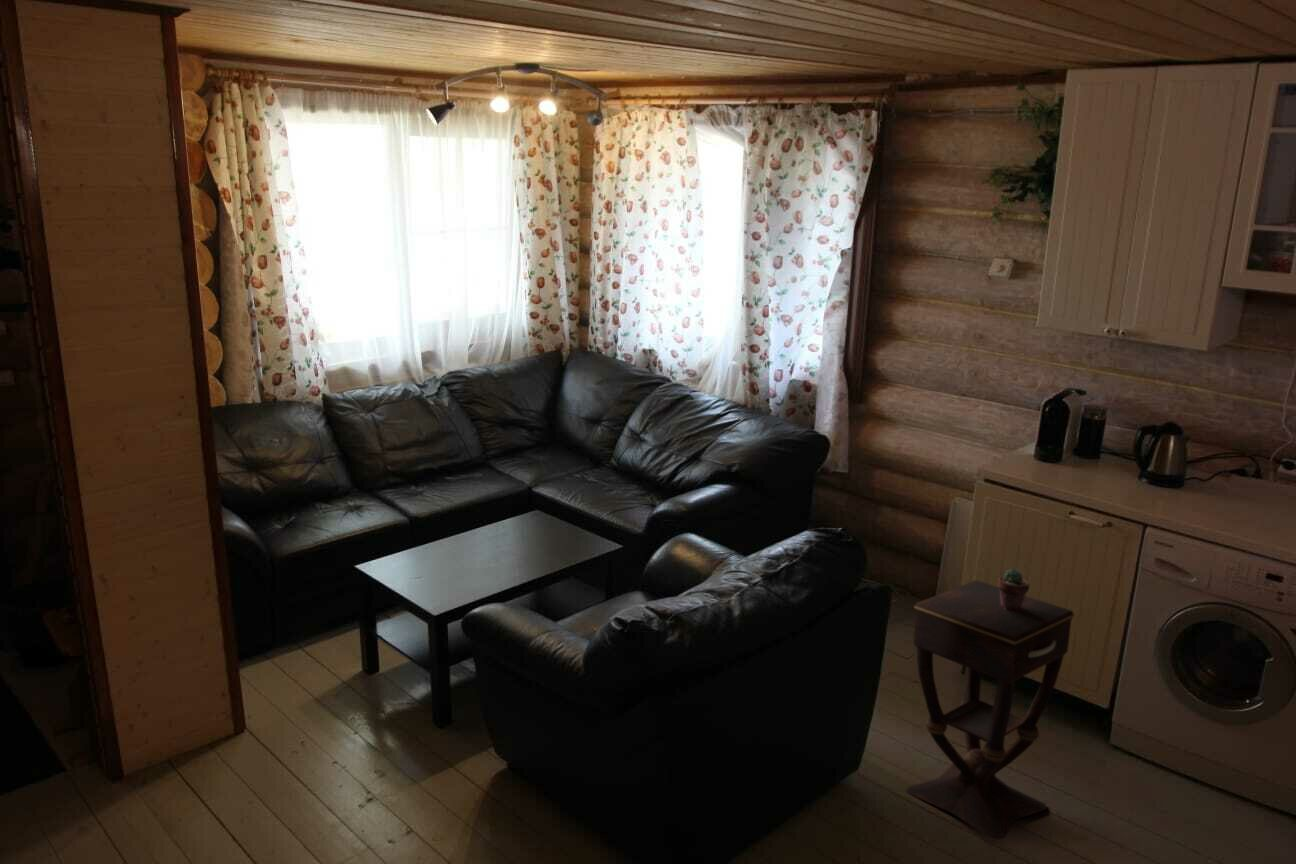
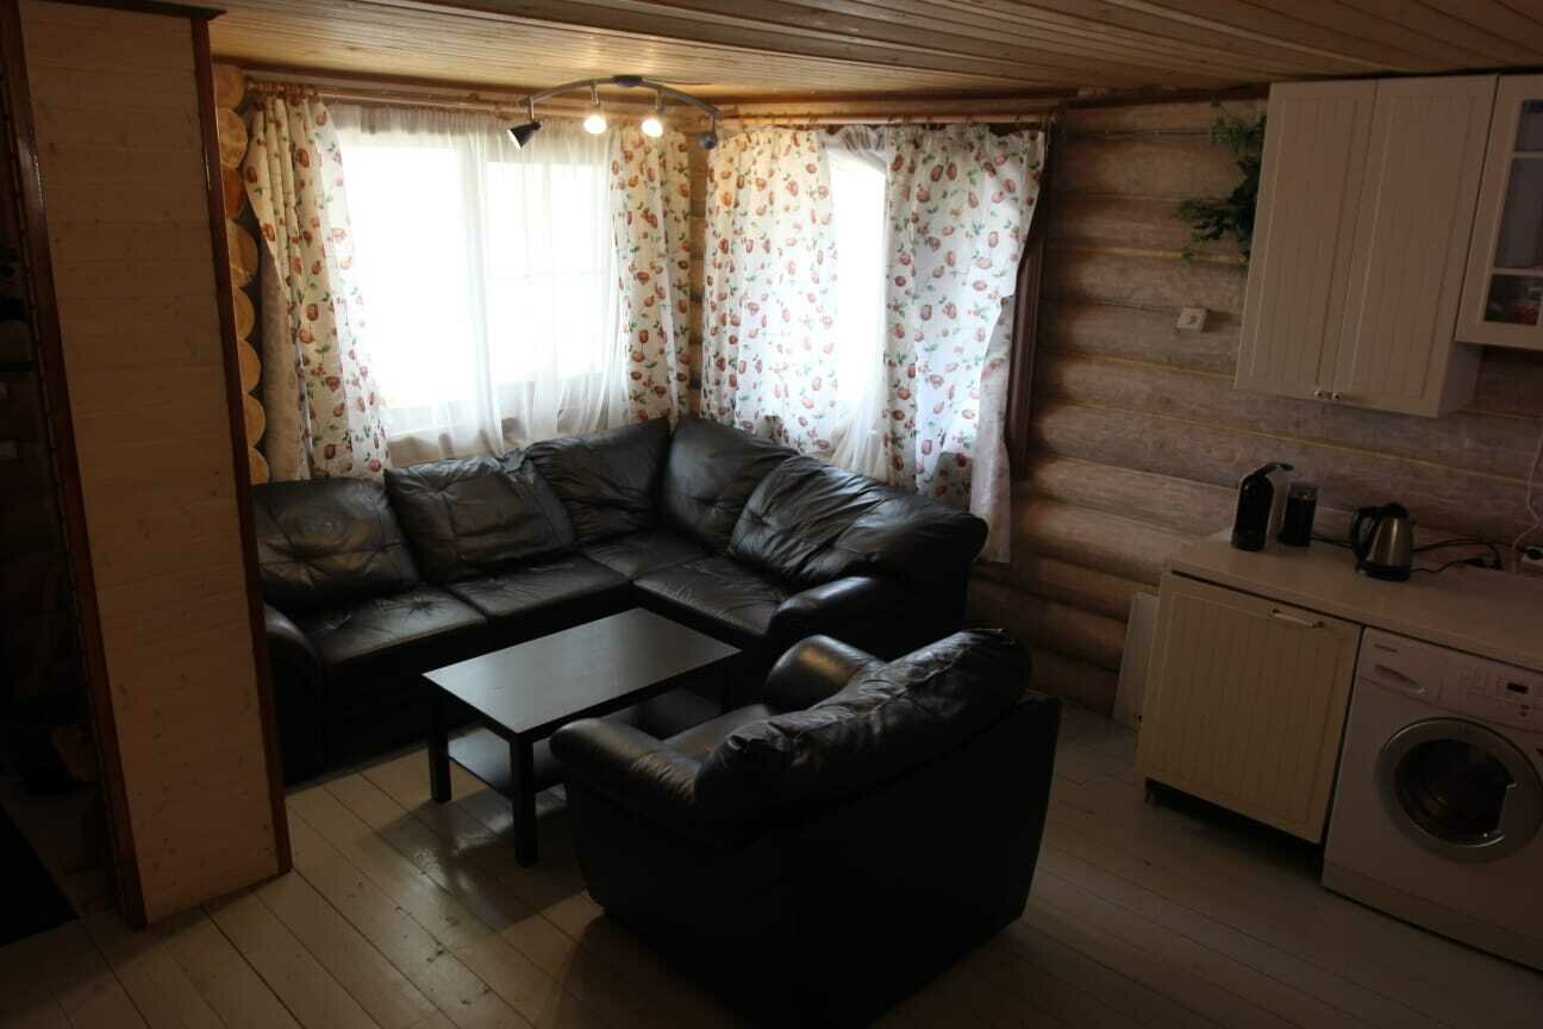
- potted succulent [997,568,1031,611]
- side table [905,579,1075,841]
